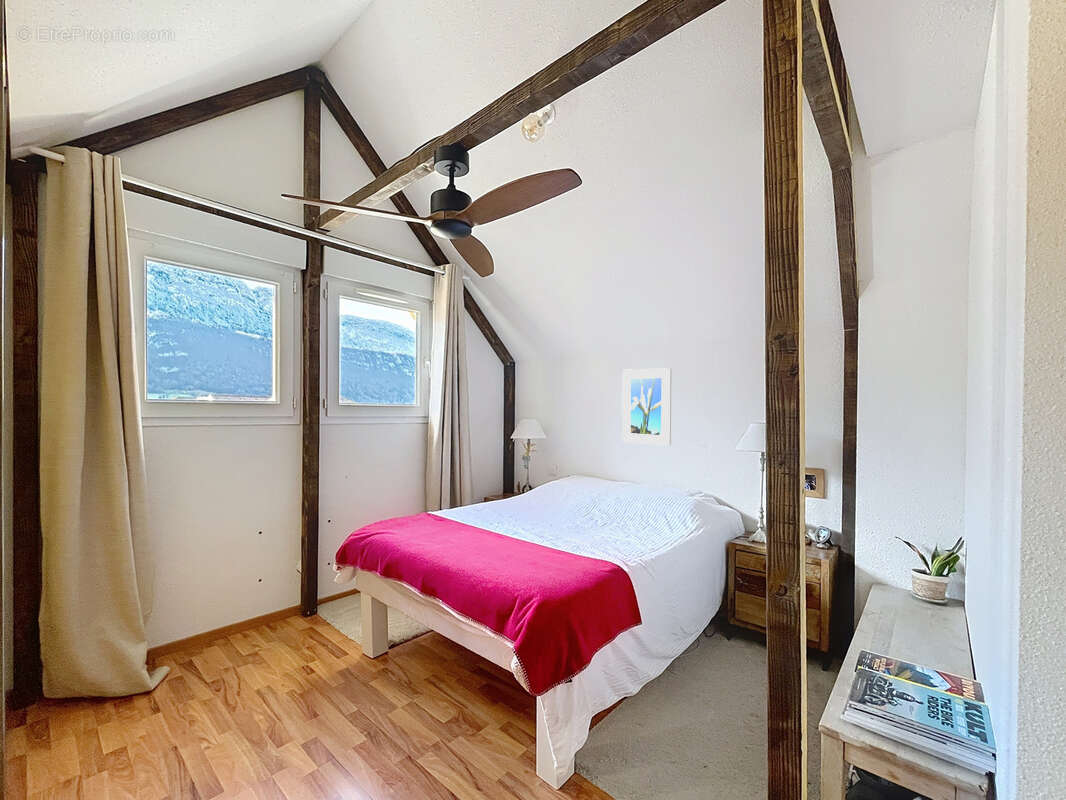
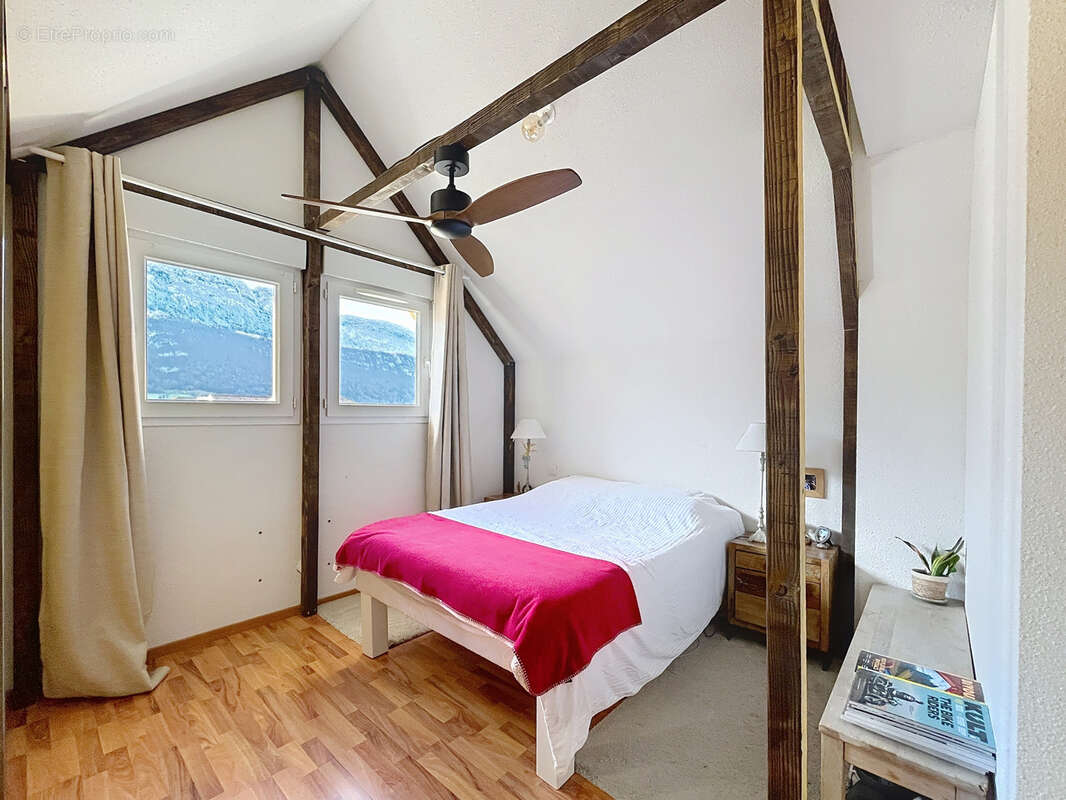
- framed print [621,367,672,446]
